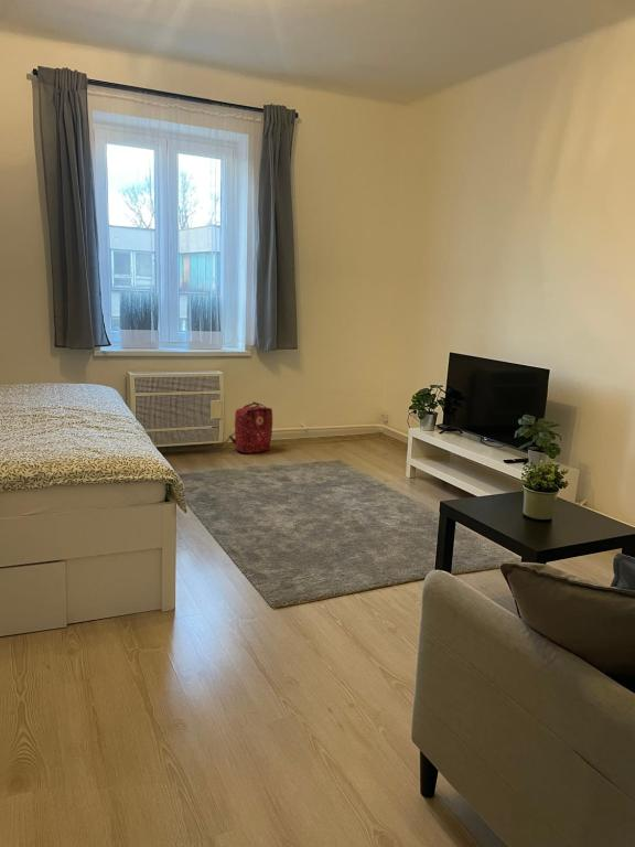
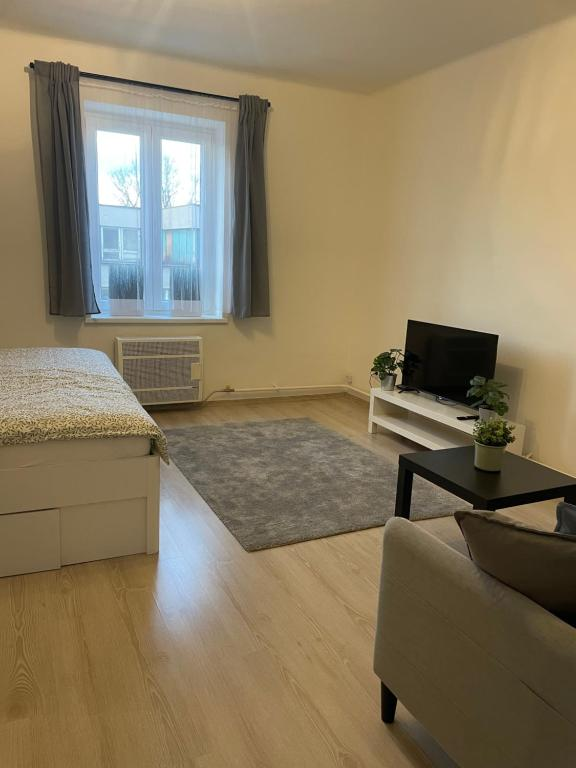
- backpack [227,400,273,454]
